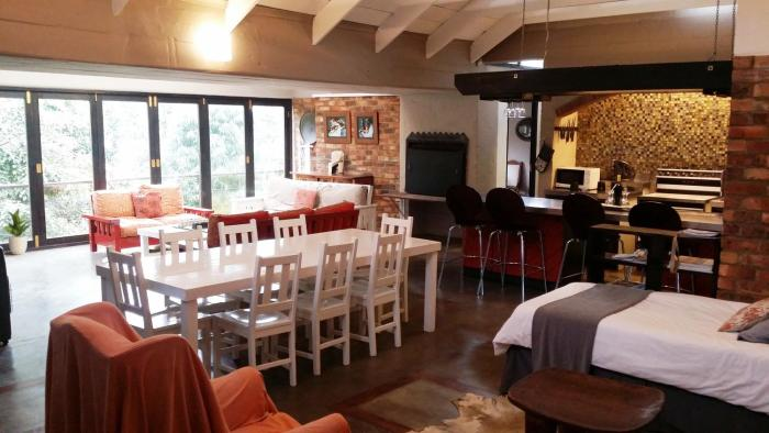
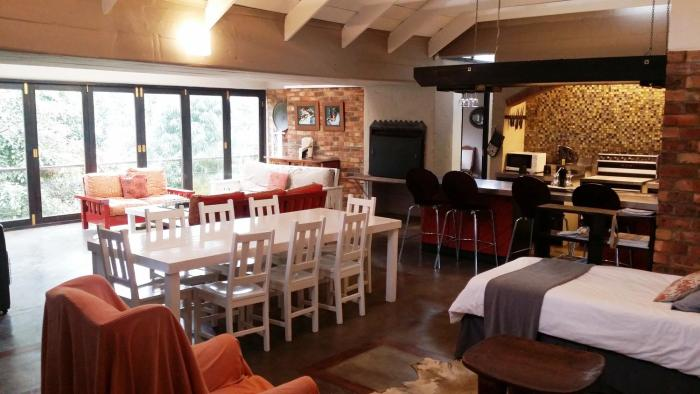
- potted plant [1,208,31,256]
